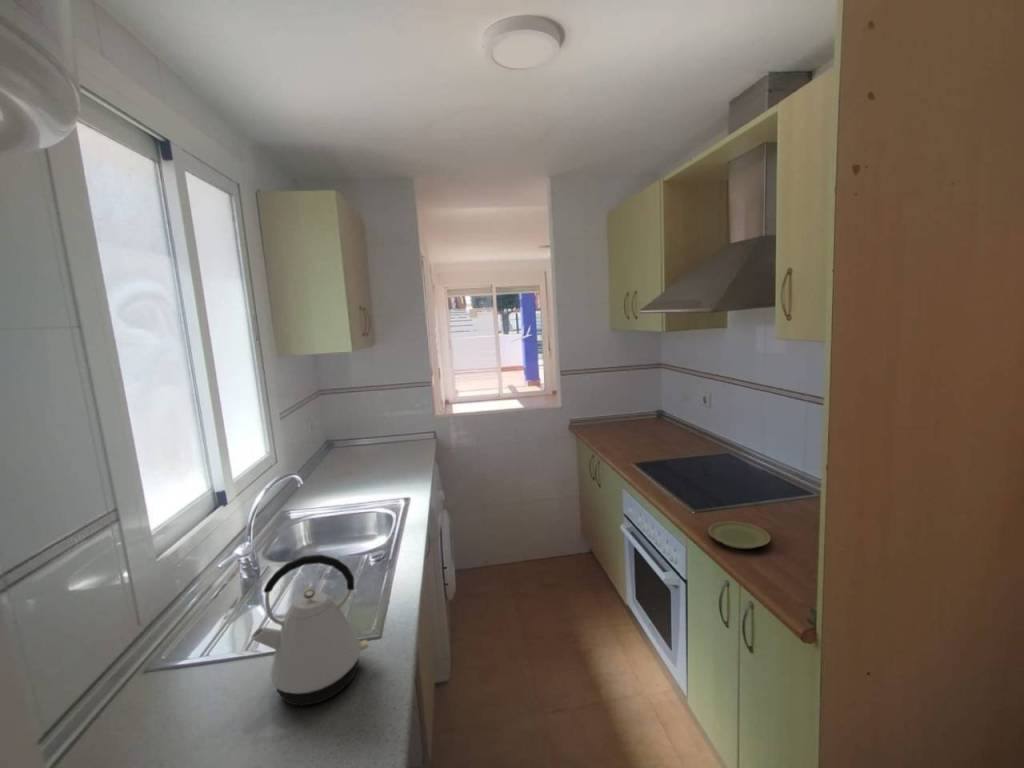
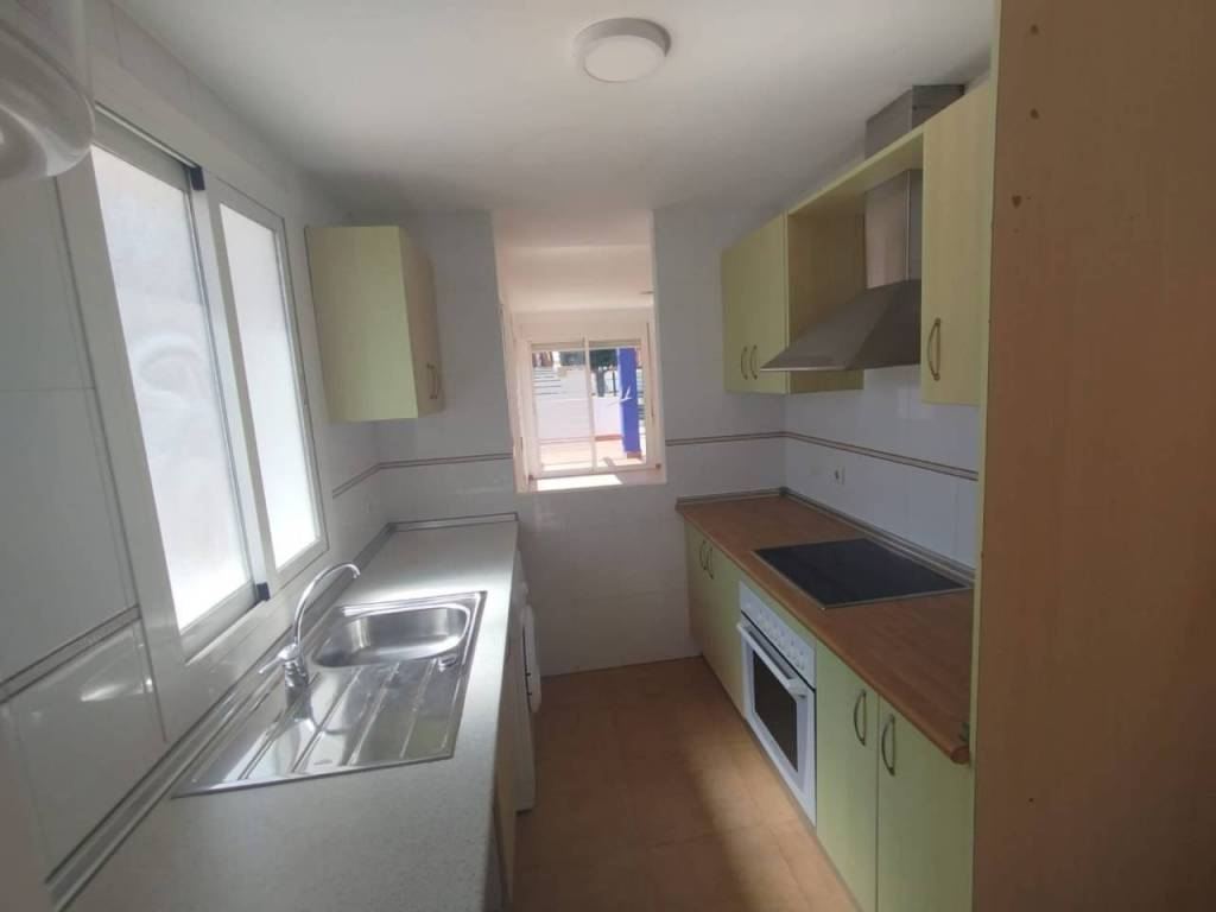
- kettle [250,554,369,707]
- plate [707,521,771,550]
